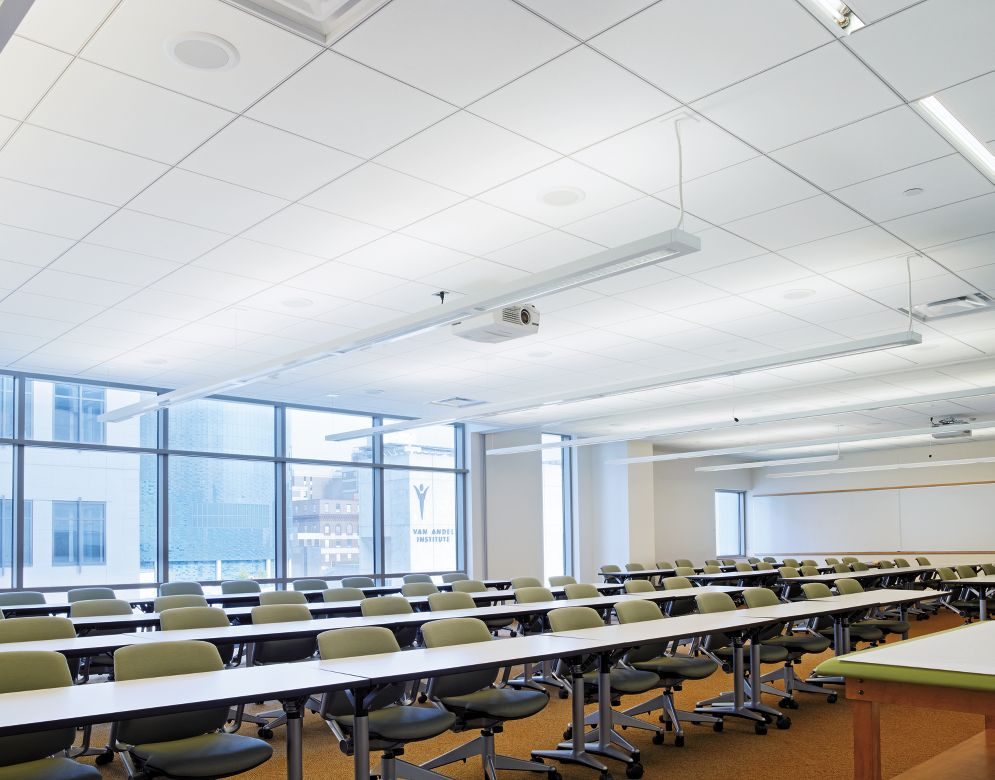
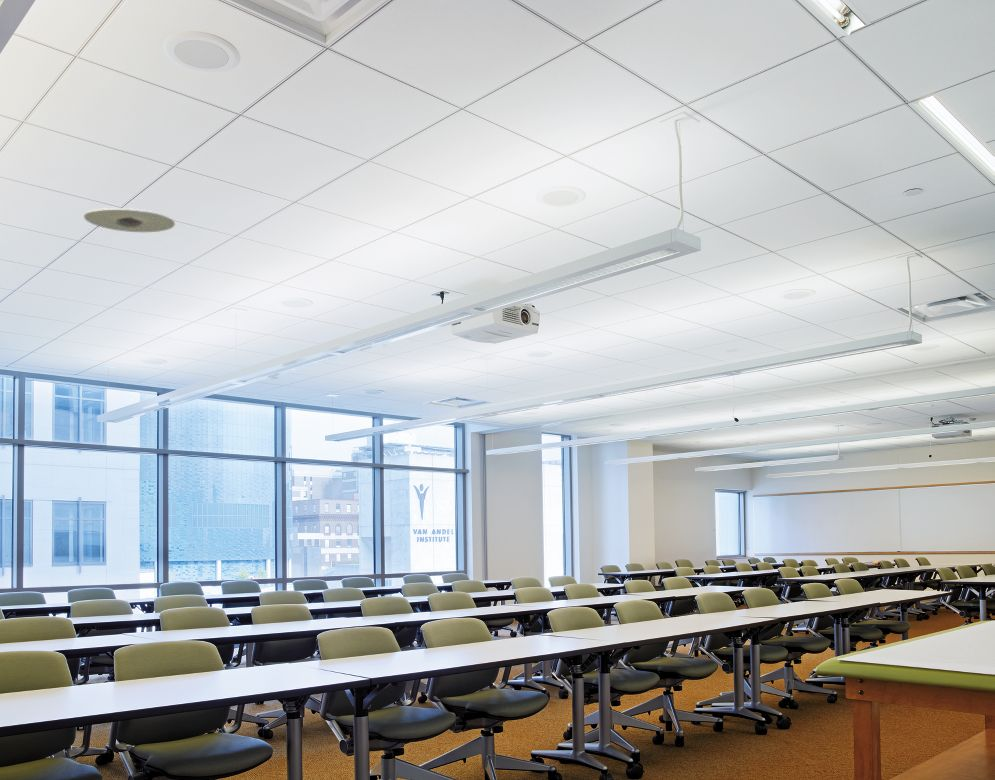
+ recessed light [83,207,176,233]
